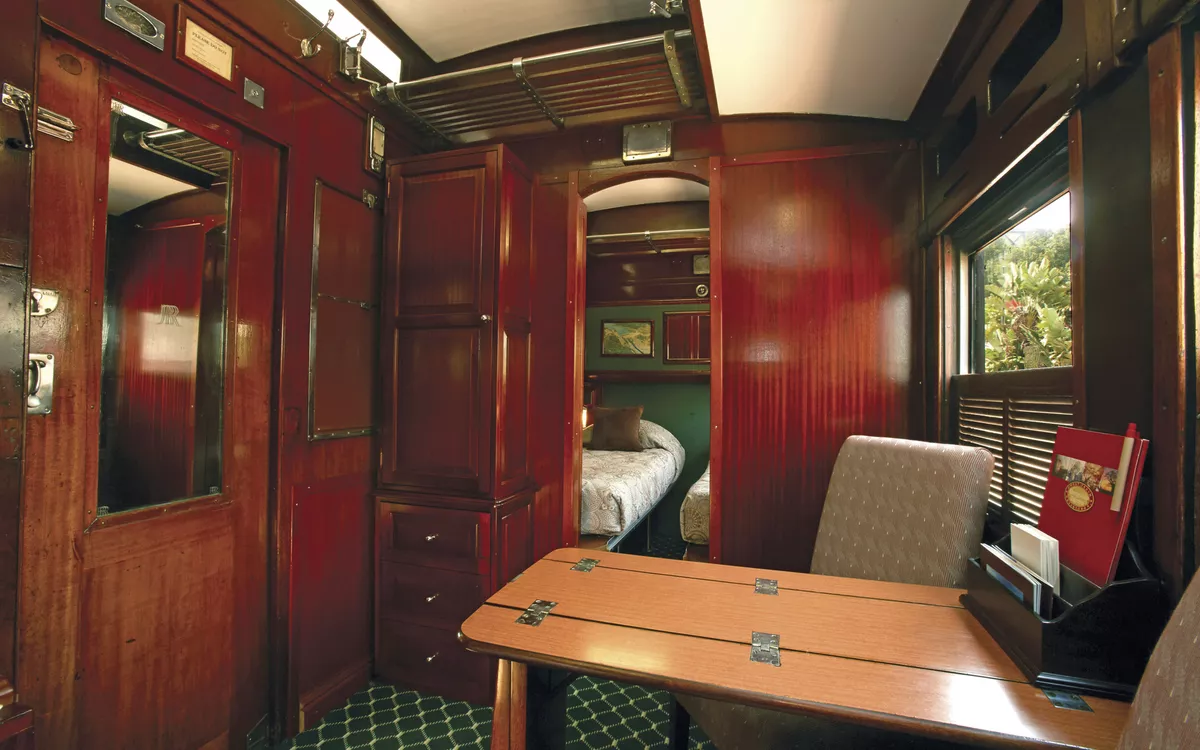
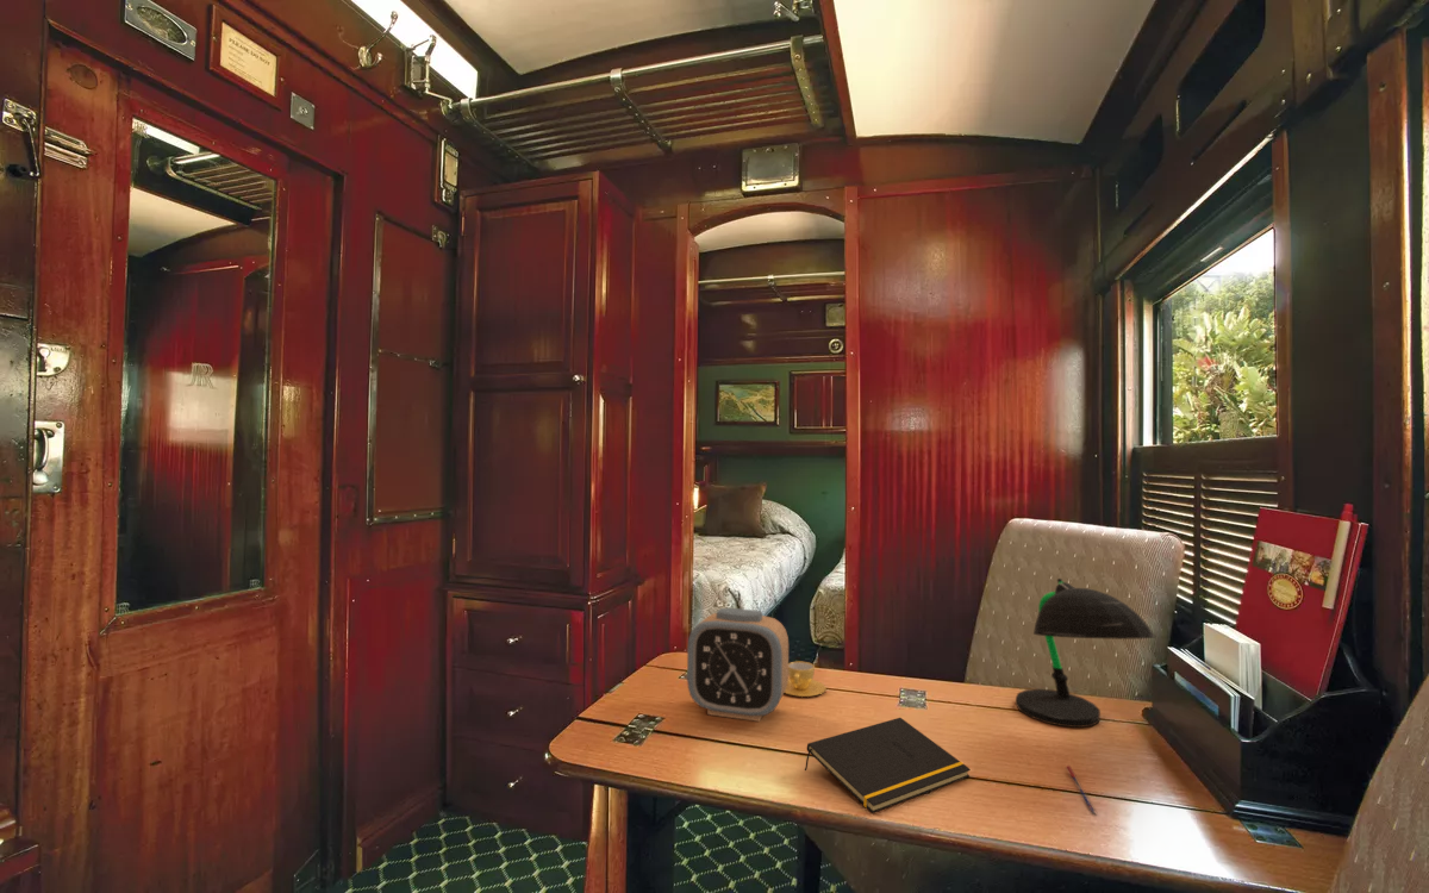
+ cup [785,661,828,698]
+ pen [1065,764,1099,816]
+ notepad [804,717,972,814]
+ alarm clock [686,607,790,723]
+ desk lamp [1015,577,1156,729]
